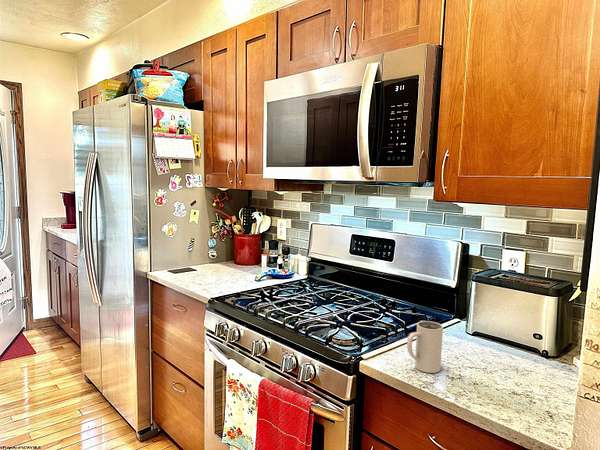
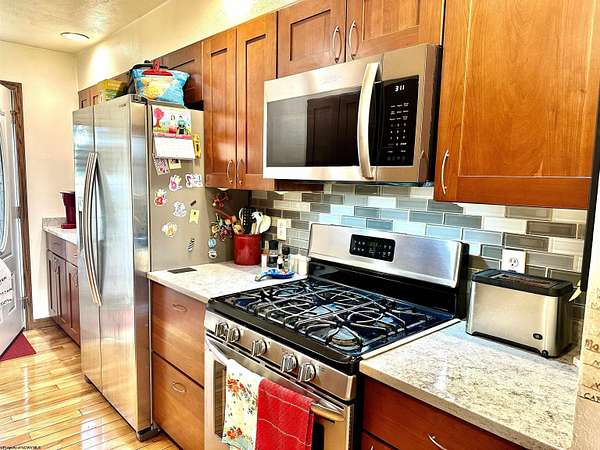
- mug [406,320,444,374]
